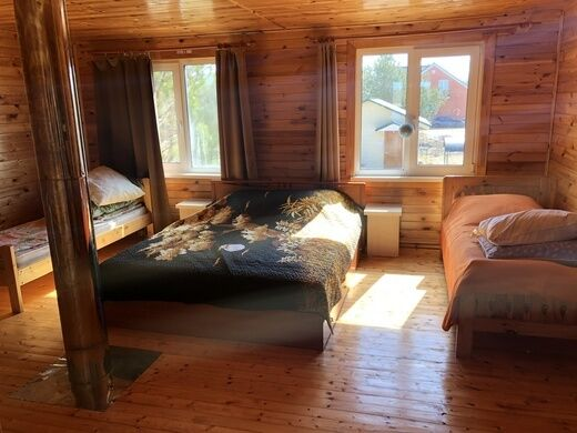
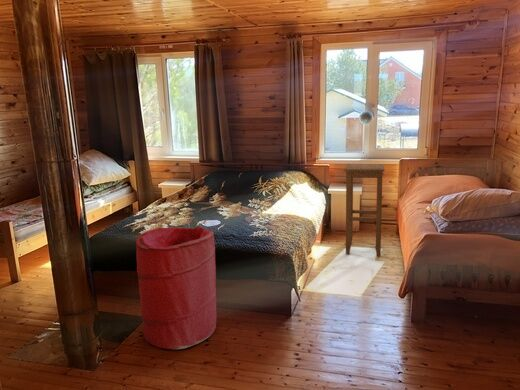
+ laundry hamper [135,226,217,350]
+ stool [344,163,385,257]
